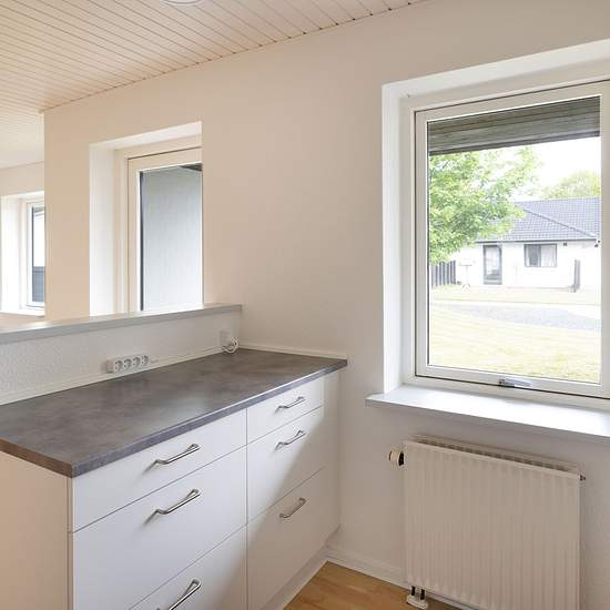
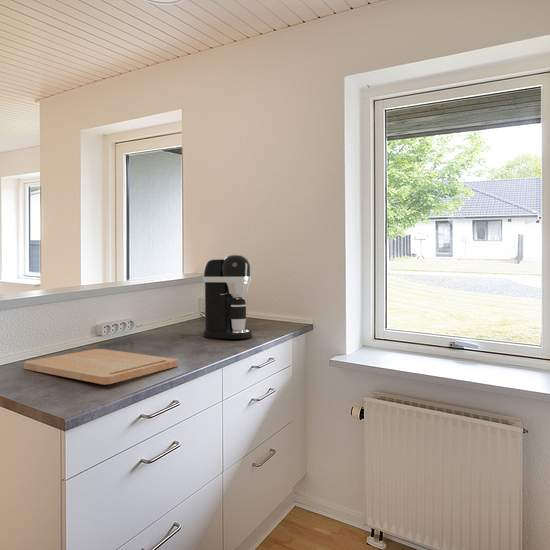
+ cutting board [23,348,178,385]
+ coffee maker [202,254,253,340]
